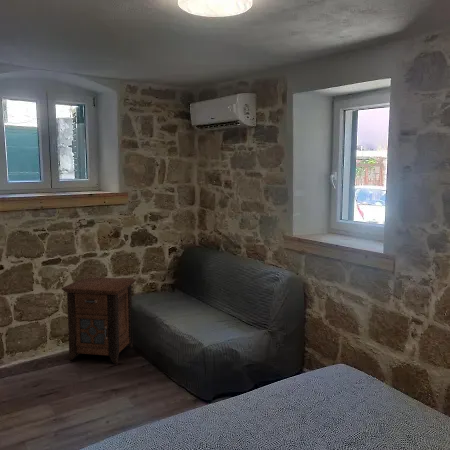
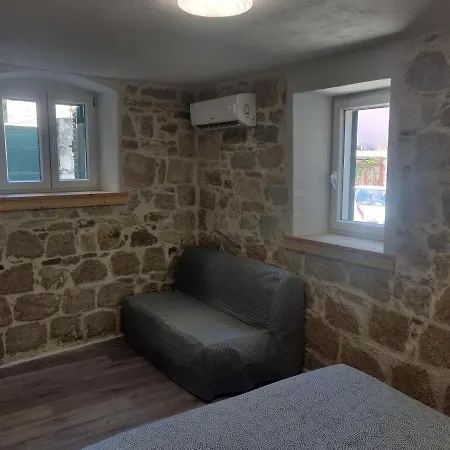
- nightstand [61,276,137,364]
